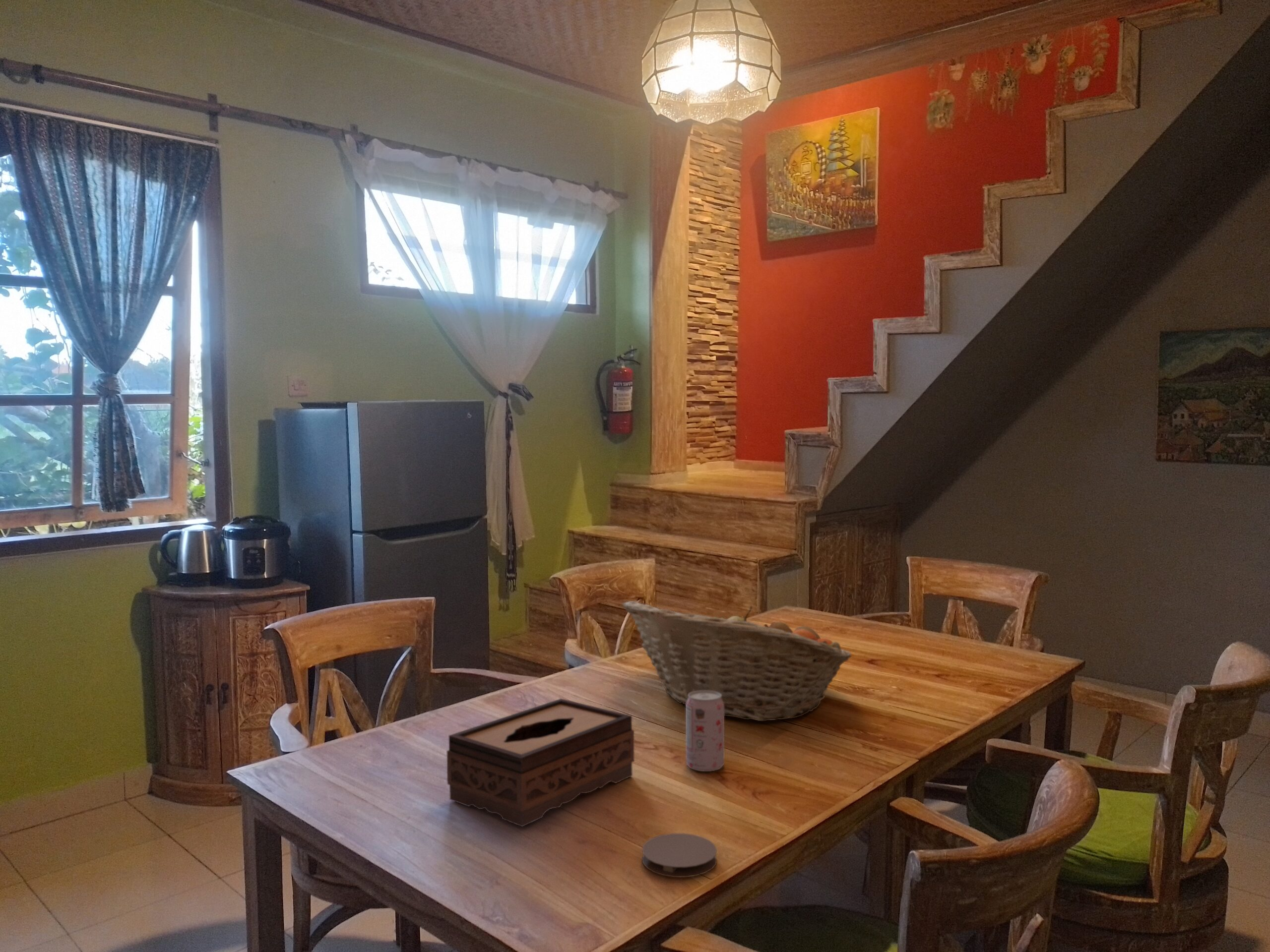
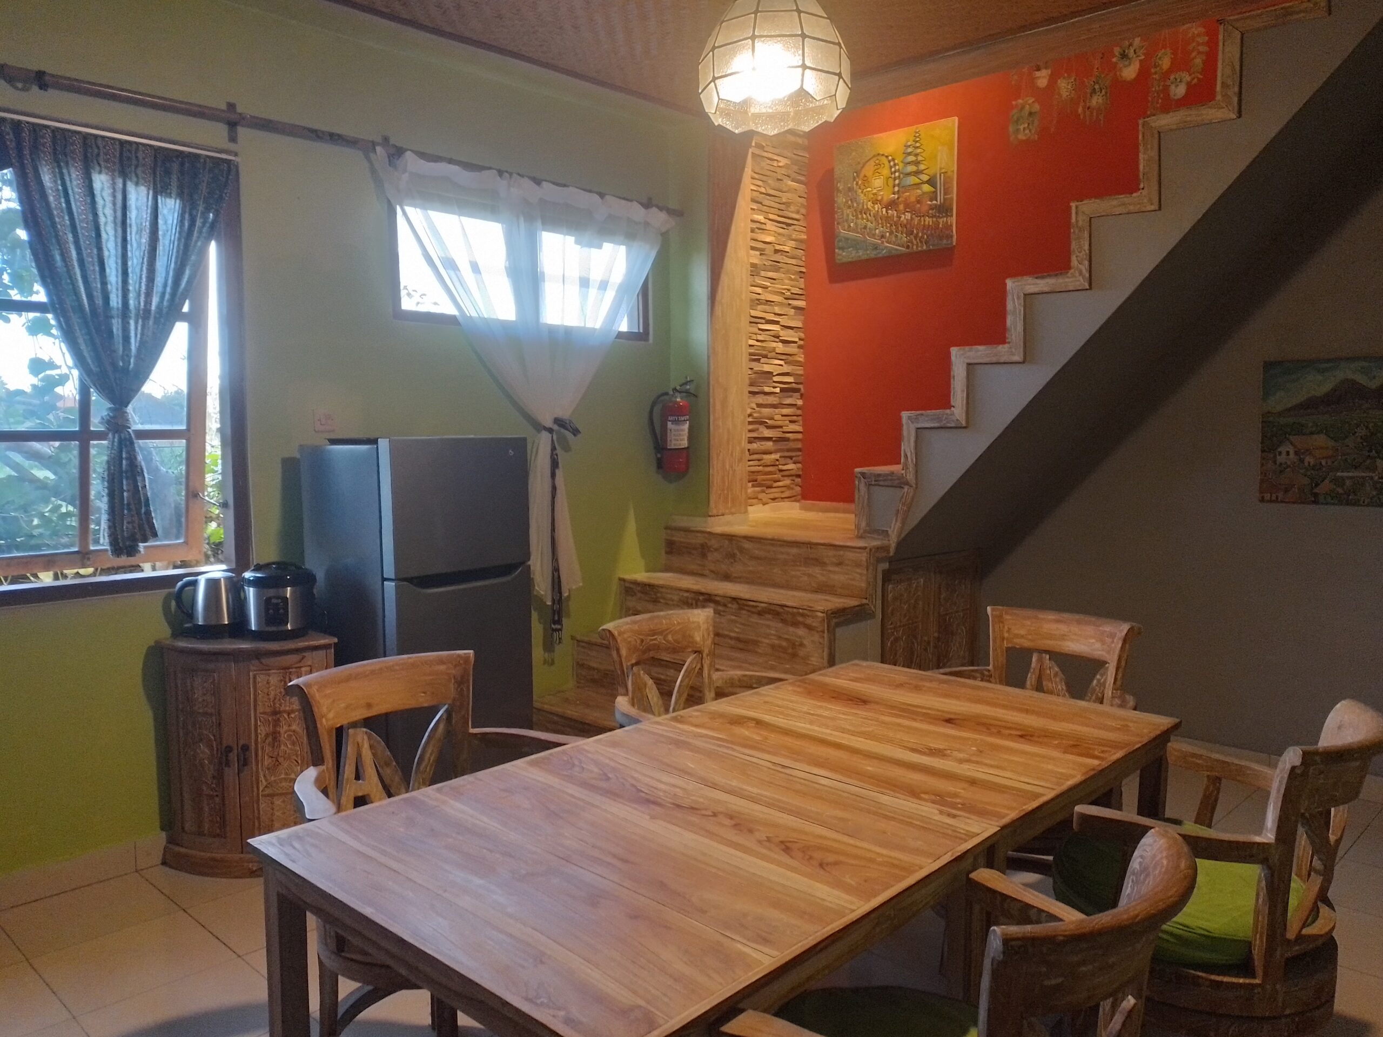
- fruit basket [622,600,852,721]
- coaster [641,833,717,878]
- beverage can [685,690,725,772]
- tissue box [446,698,635,827]
